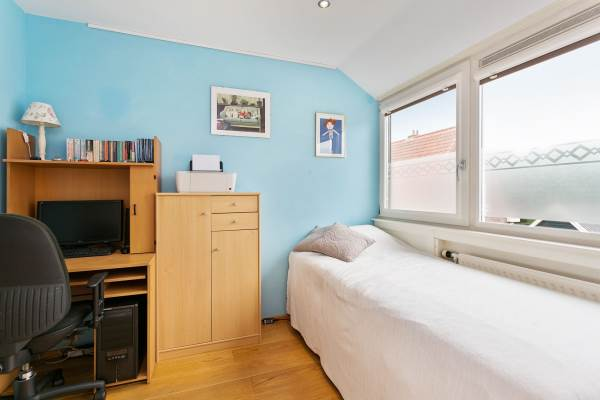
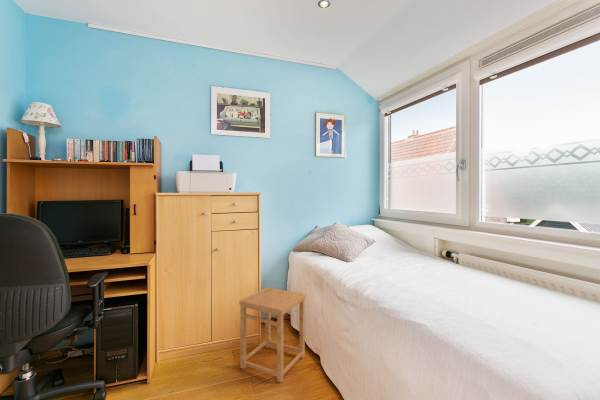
+ side table [238,286,307,384]
